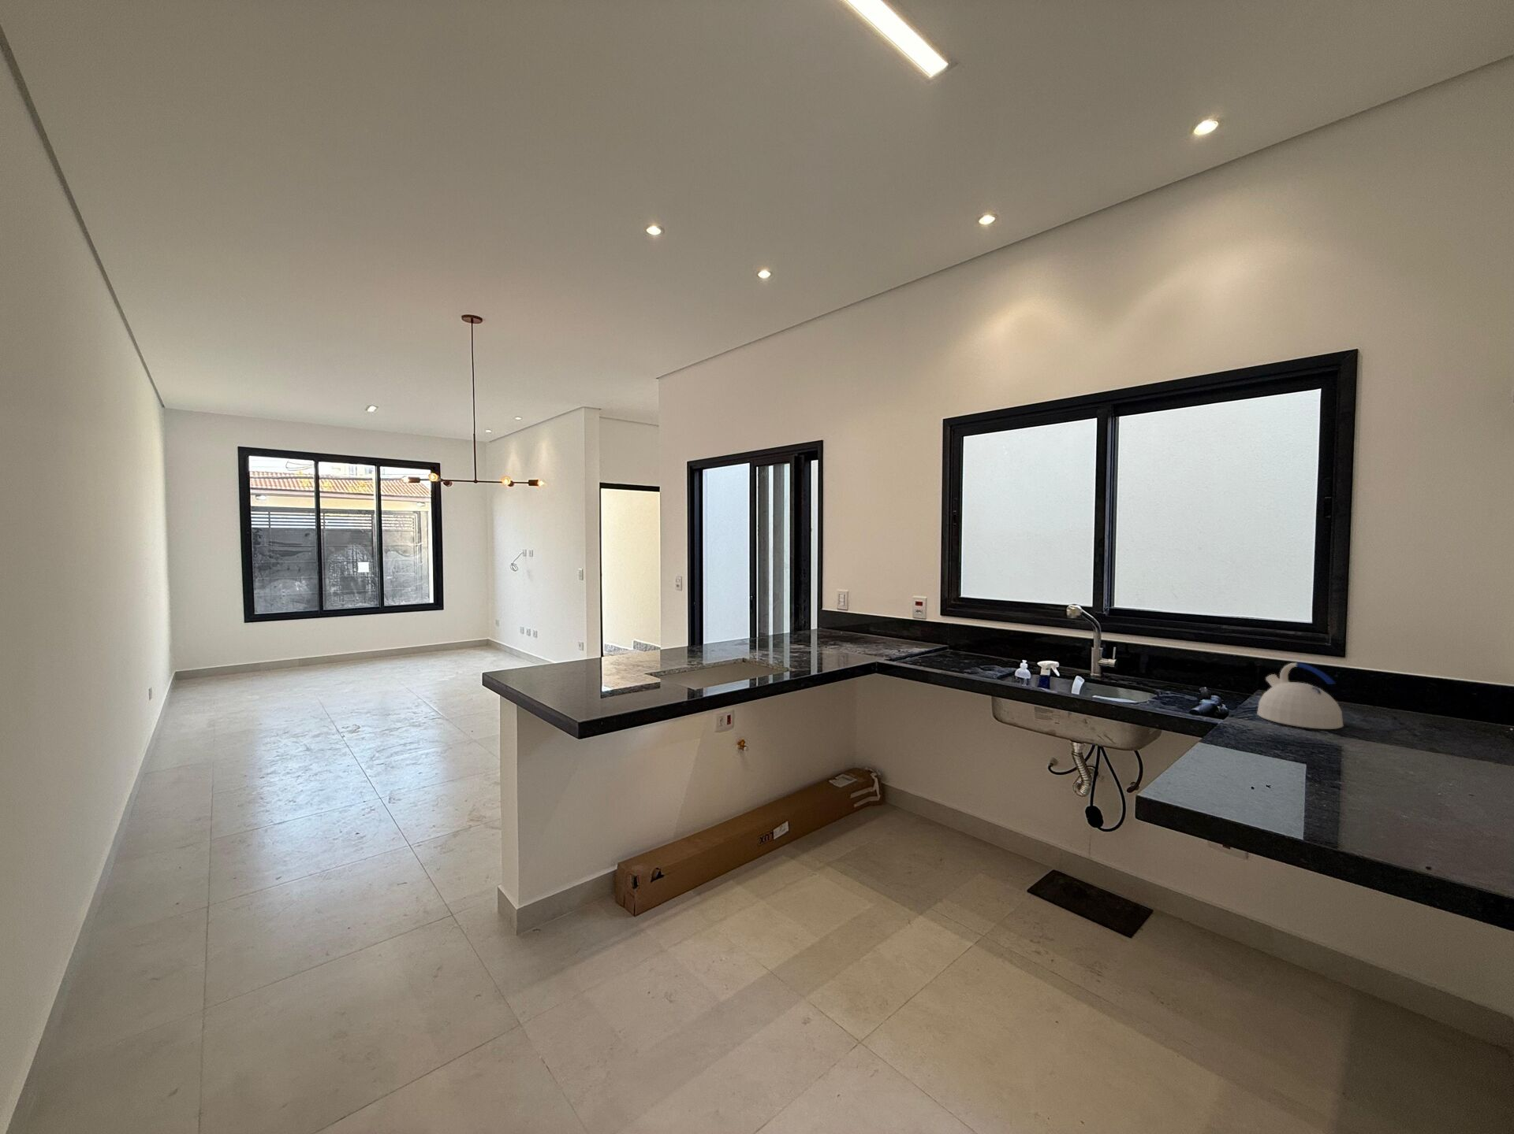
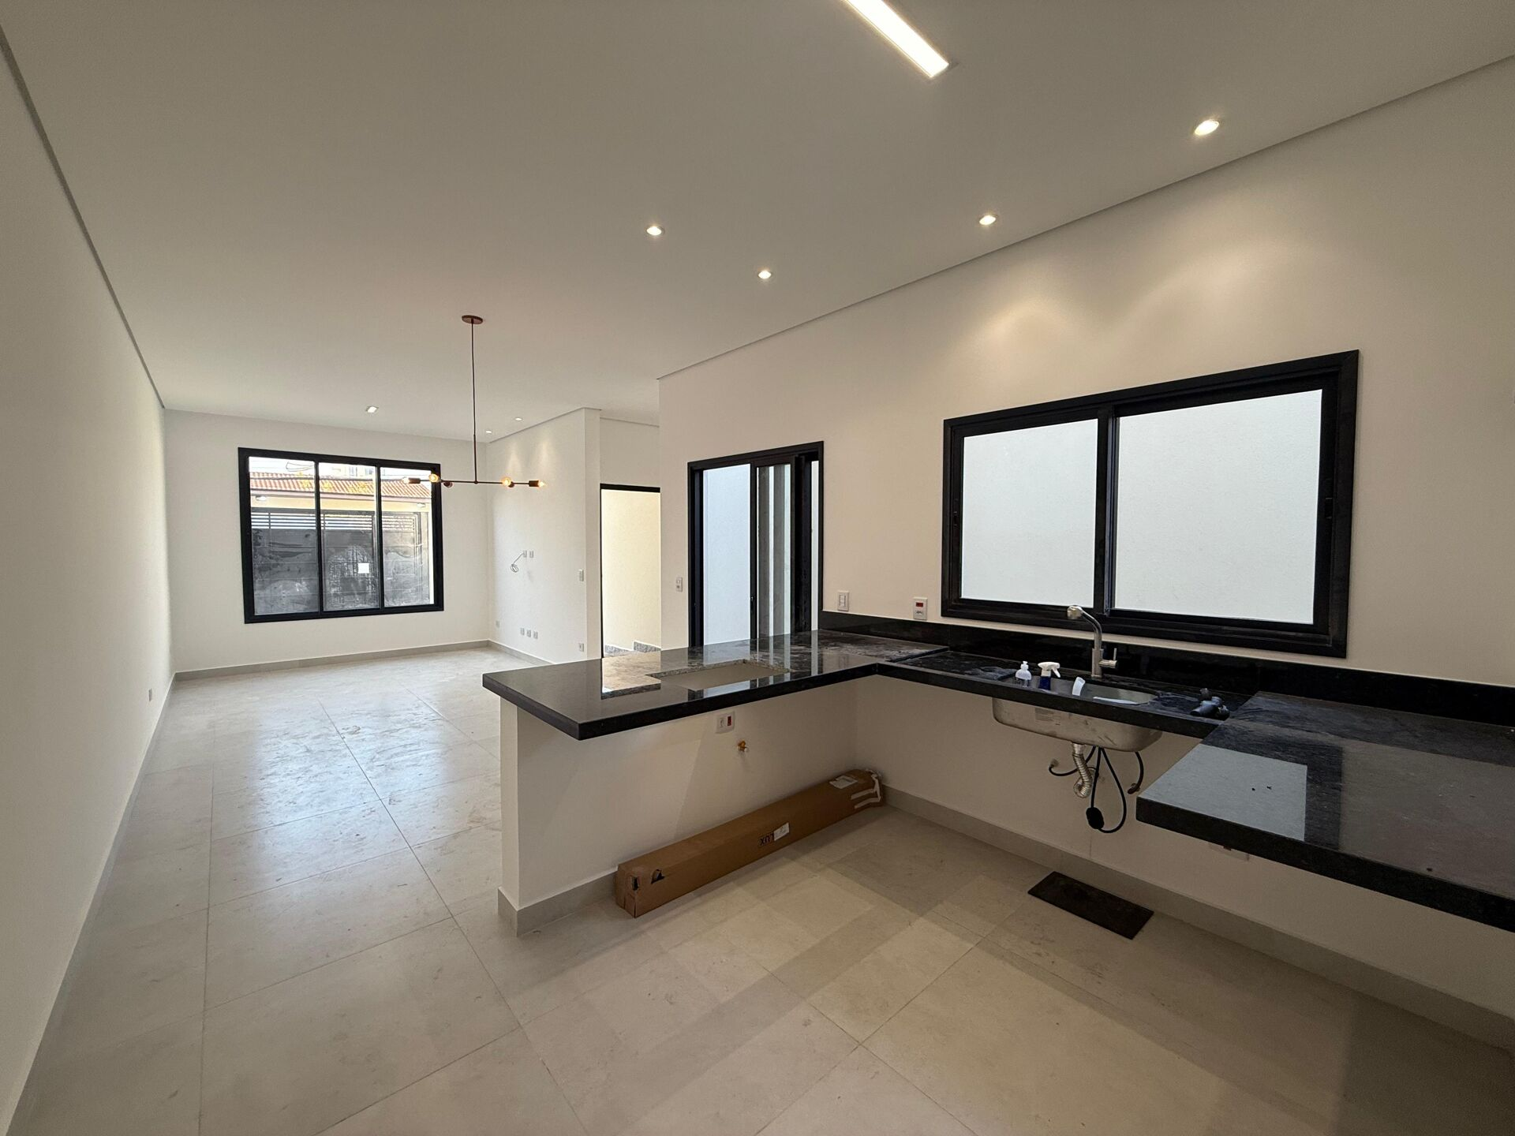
- kettle [1257,662,1345,730]
